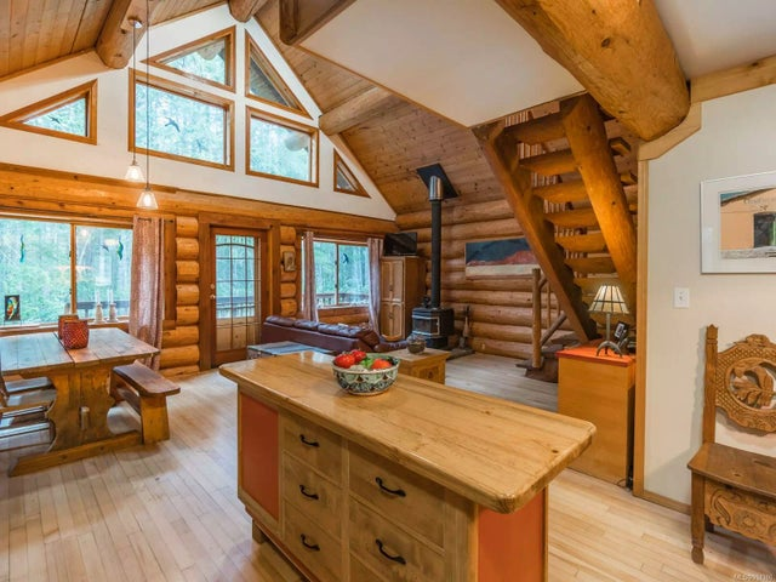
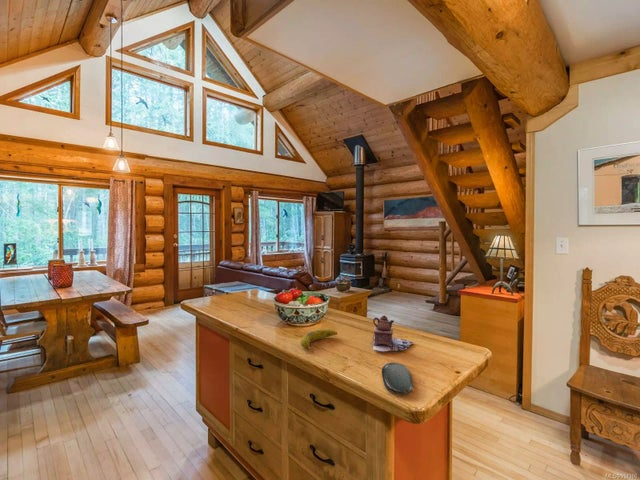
+ fruit [299,329,338,351]
+ teapot [371,315,414,352]
+ oval tray [381,362,414,395]
